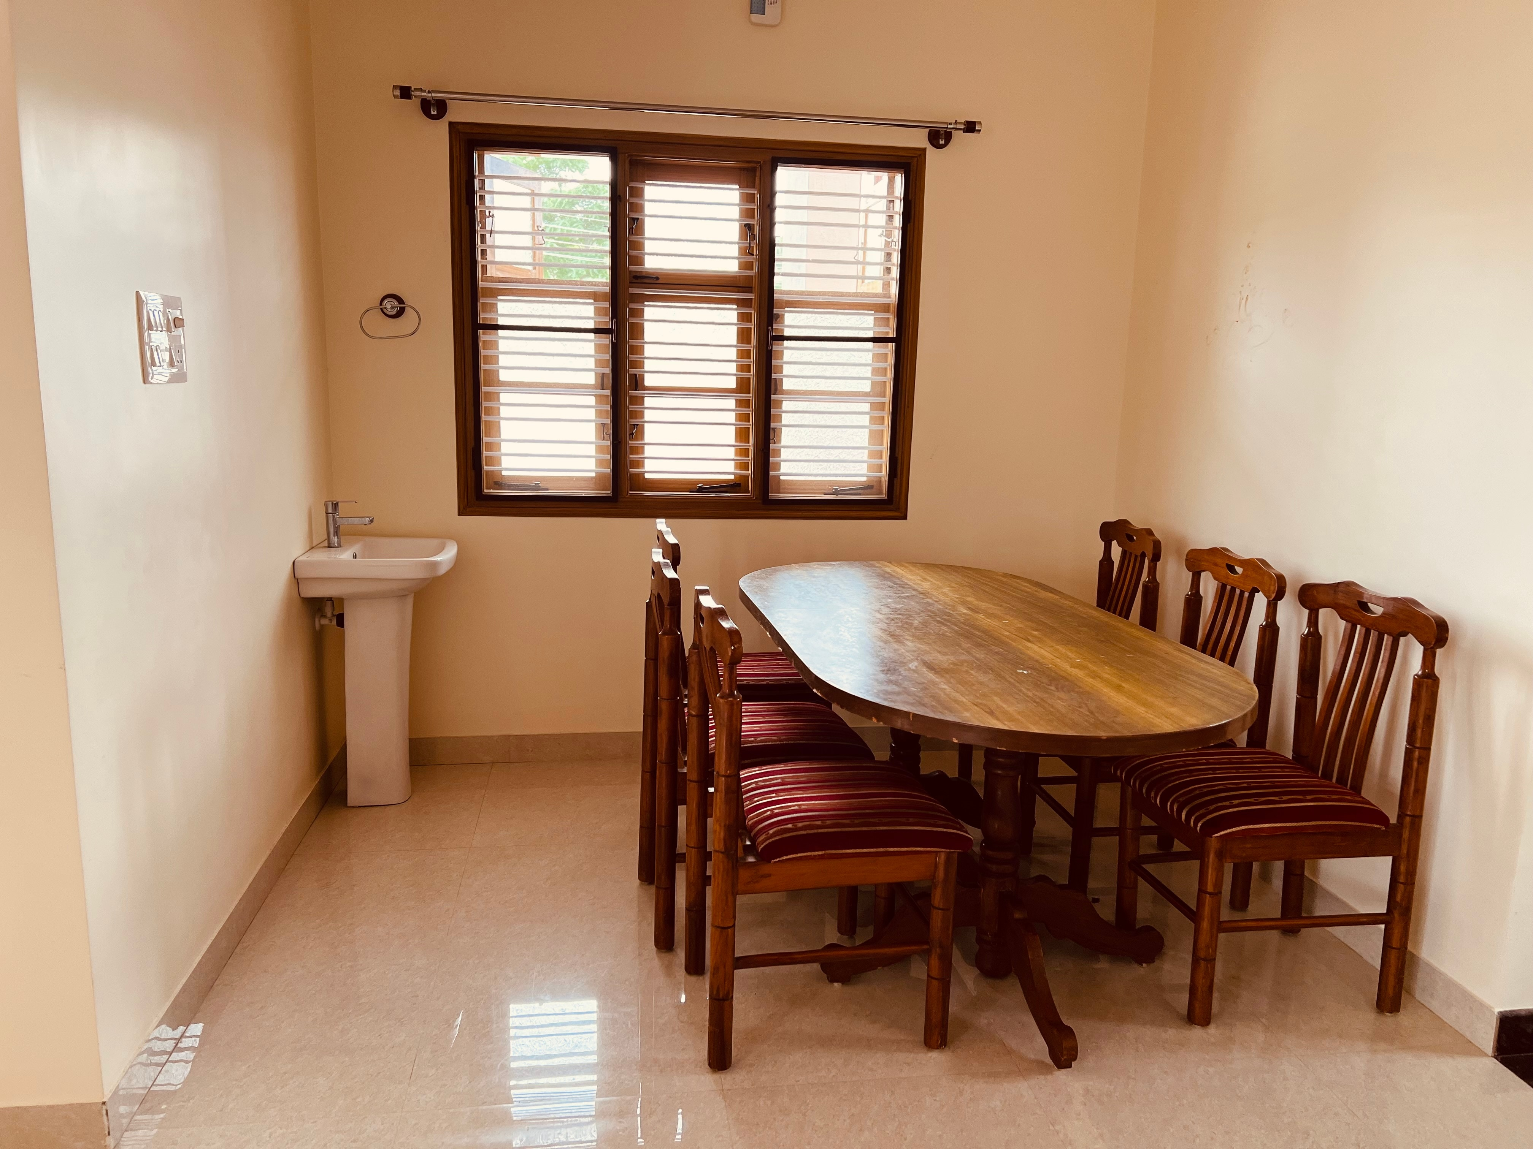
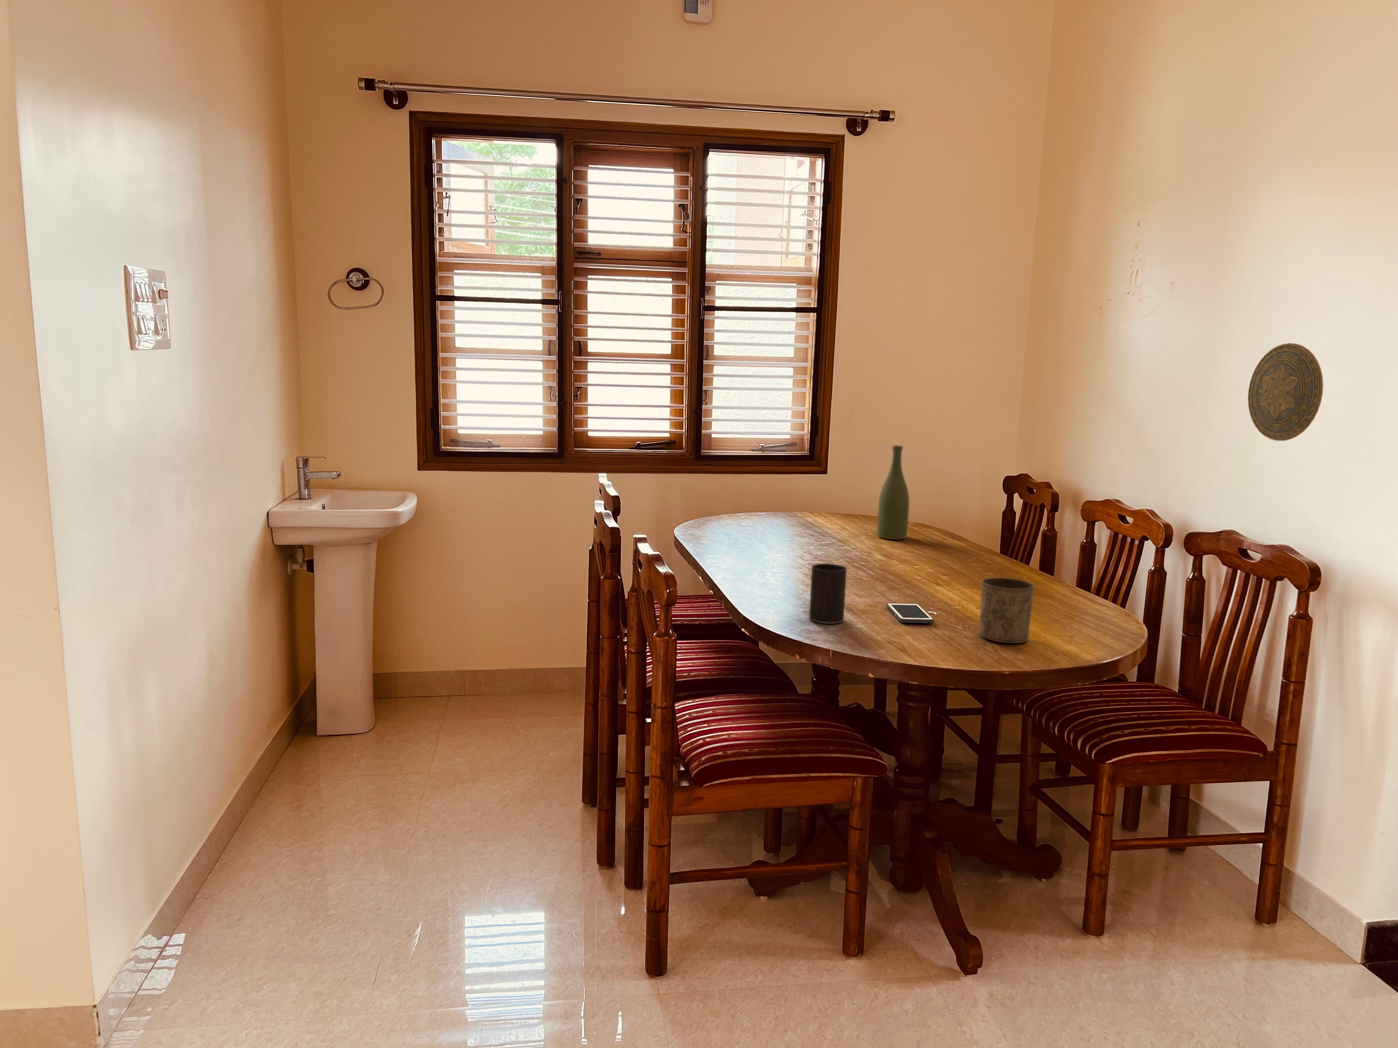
+ decorative plate [1247,342,1323,441]
+ cup [809,564,847,624]
+ cell phone [886,602,935,623]
+ bottle [876,446,909,539]
+ cup [979,577,1035,644]
